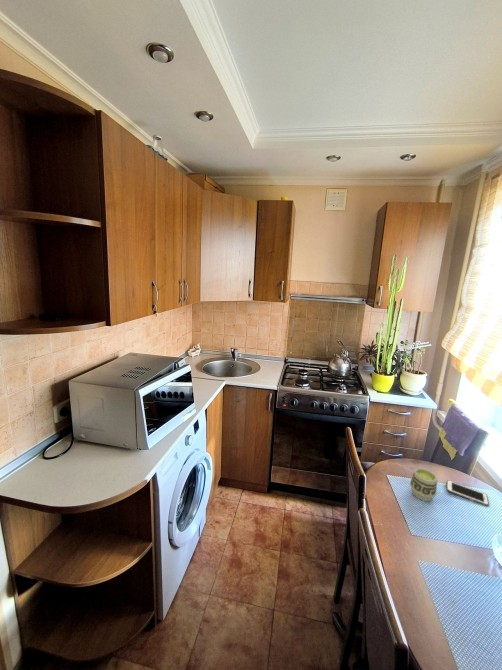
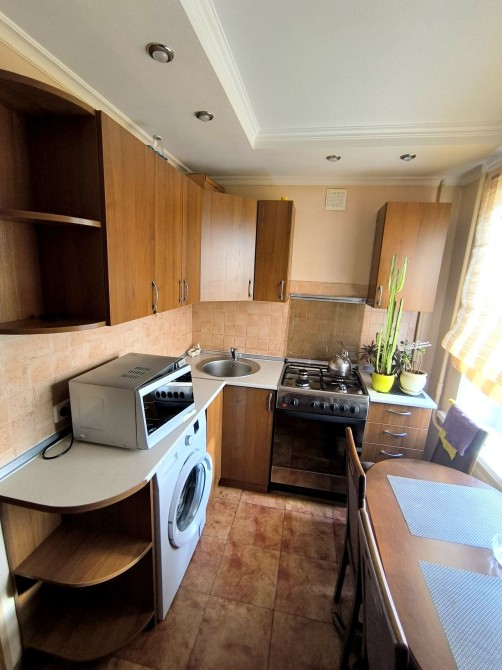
- cell phone [446,479,490,507]
- cup [409,467,438,502]
